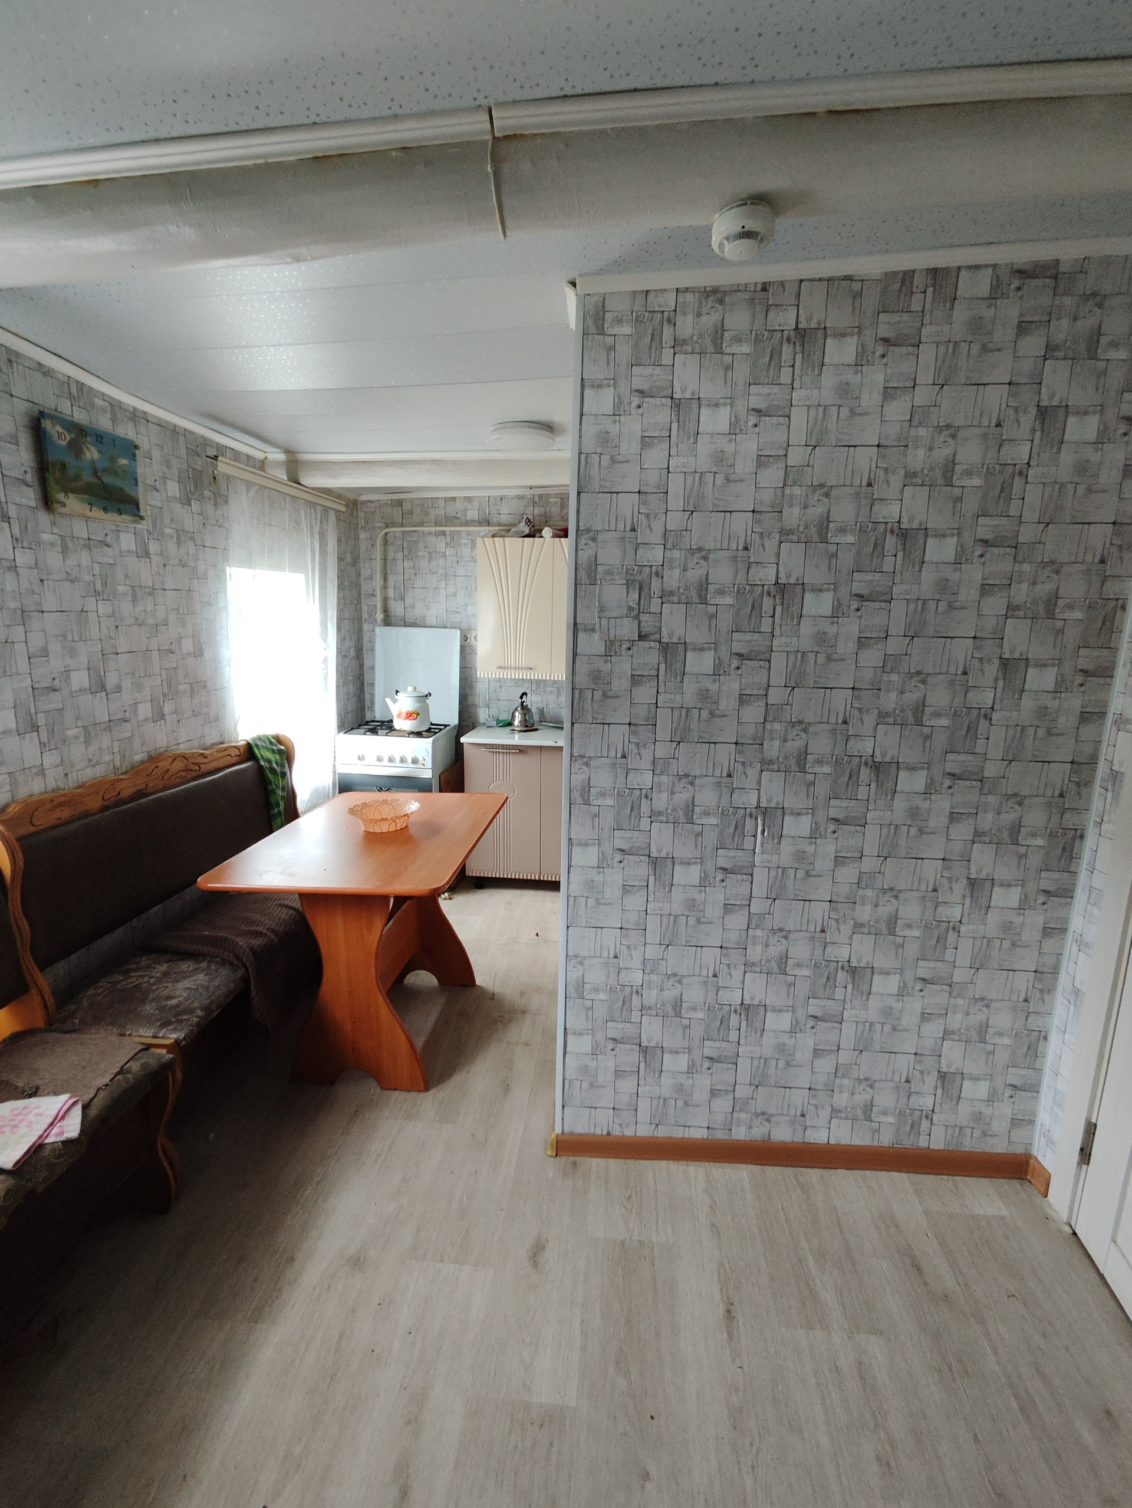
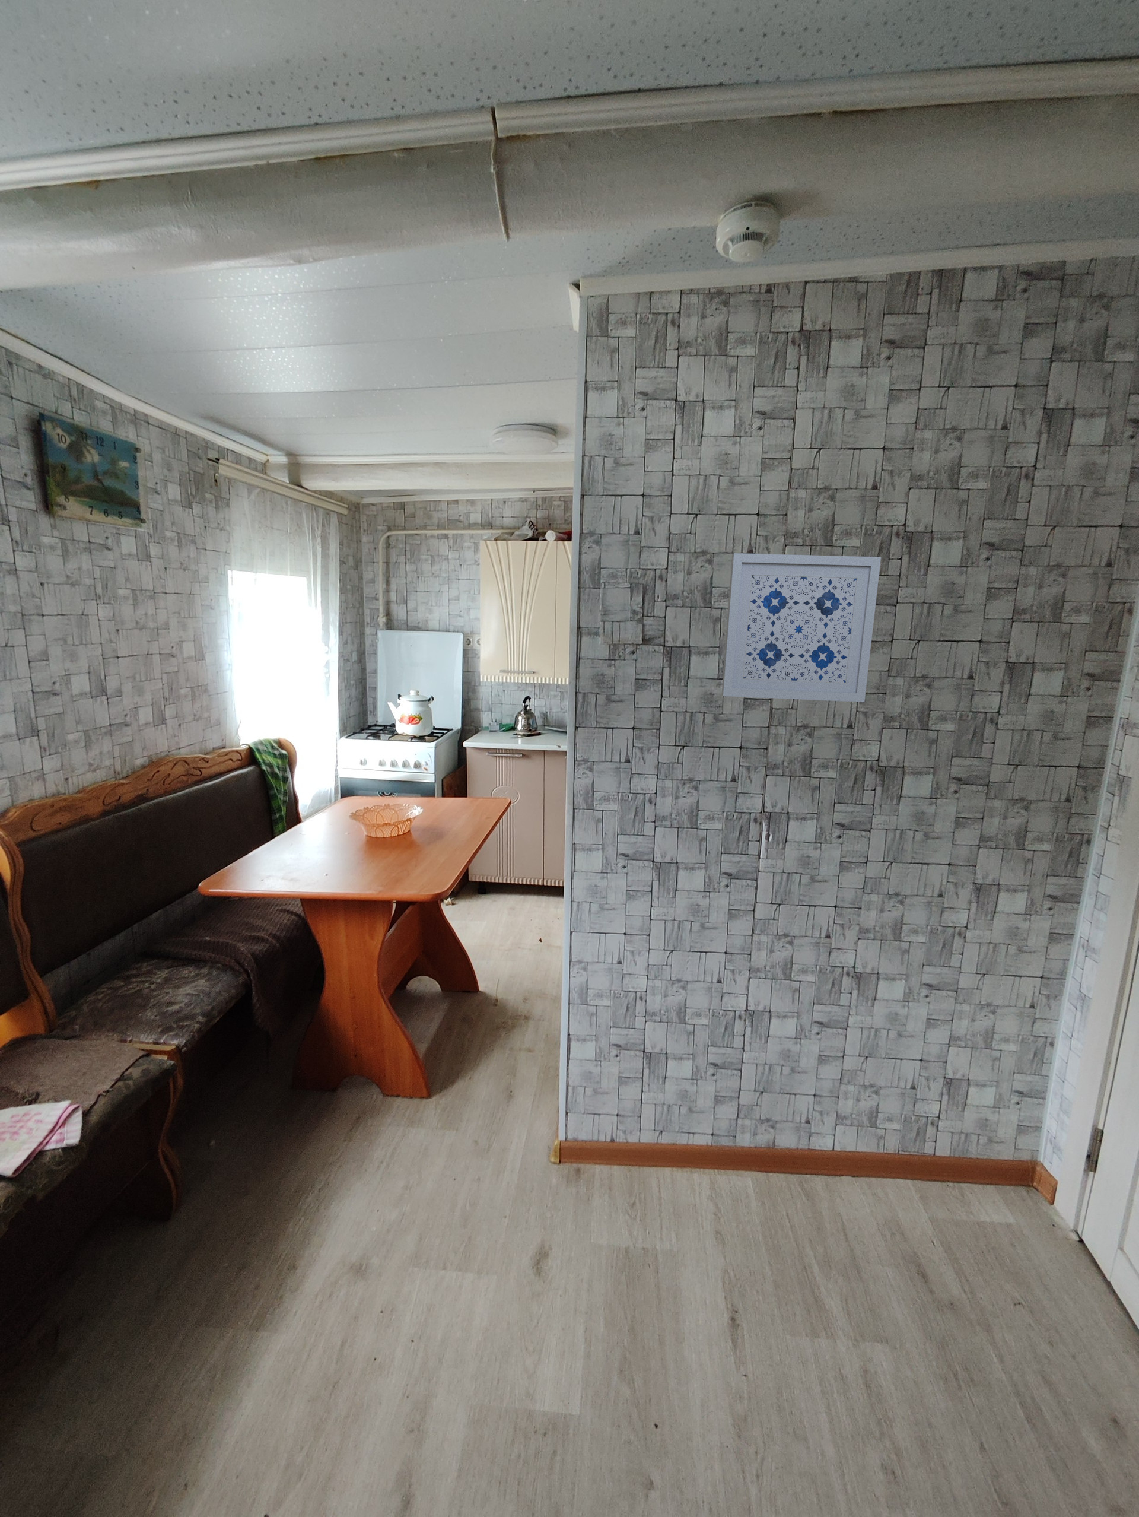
+ wall art [720,553,882,702]
